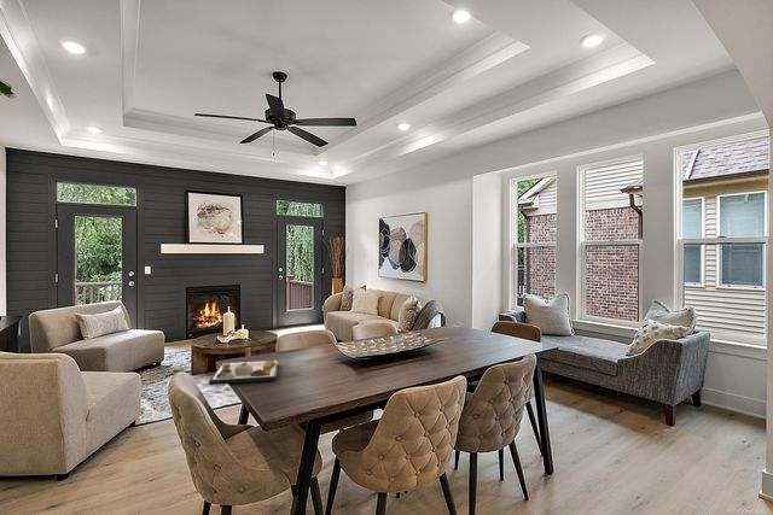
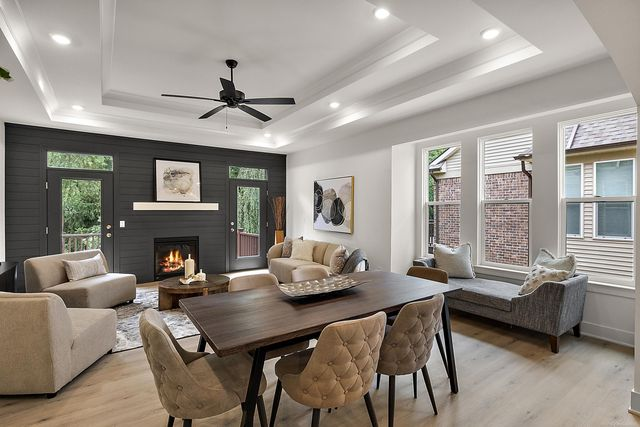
- dinner plate [208,359,280,386]
